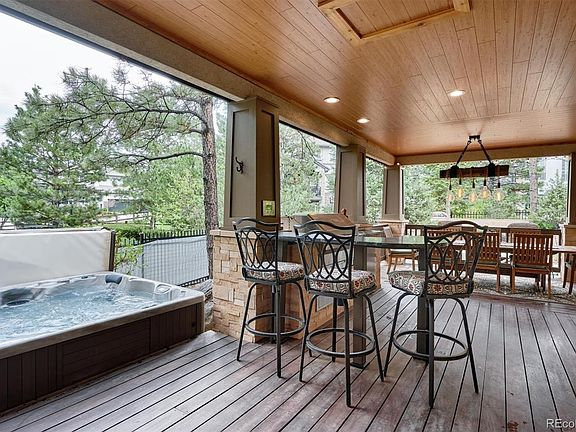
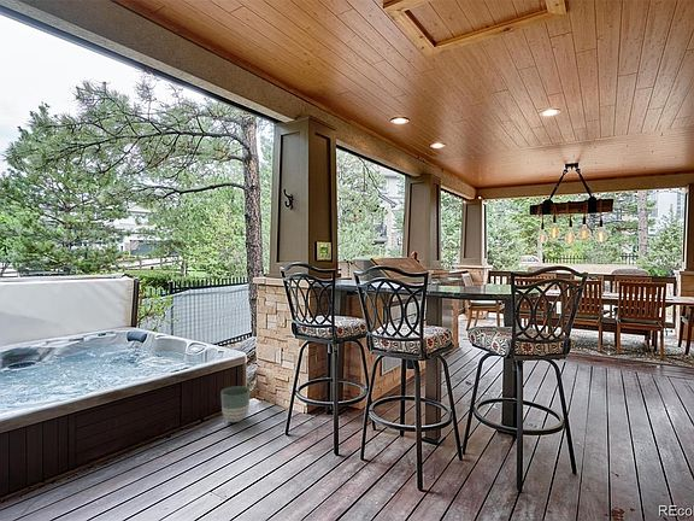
+ planter [220,385,251,423]
